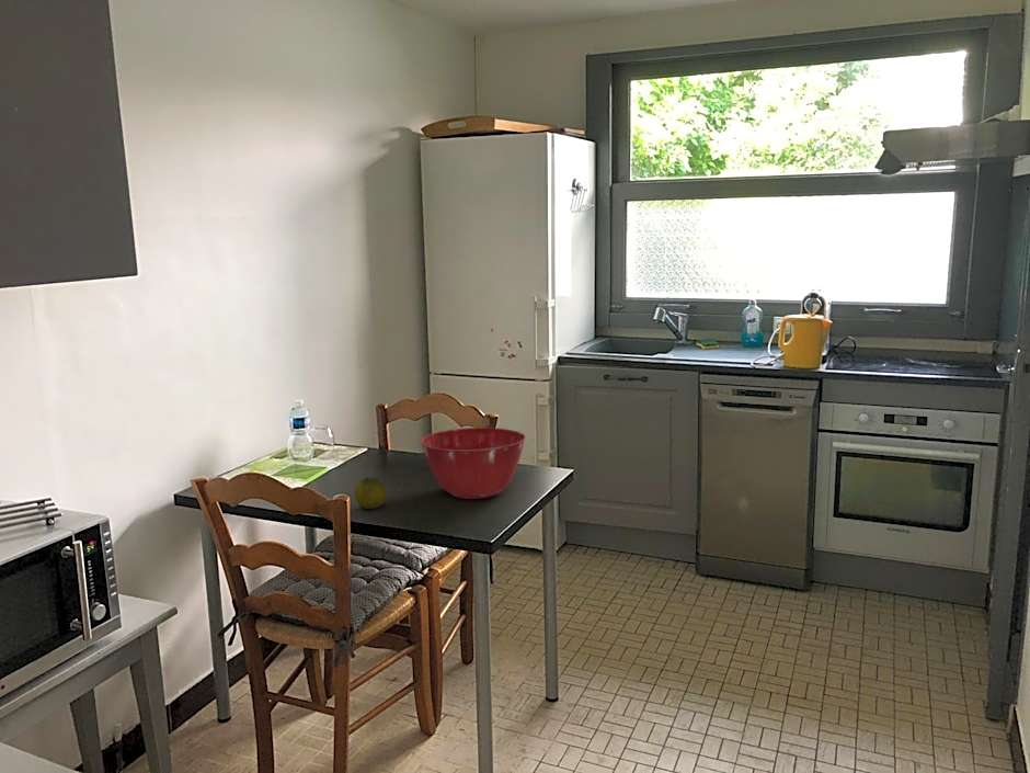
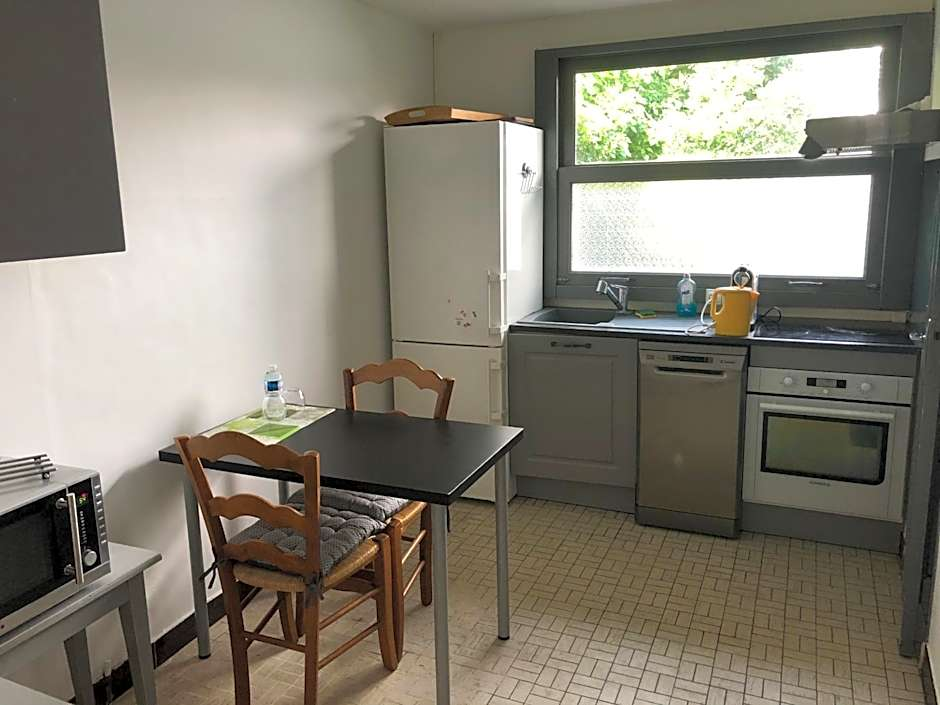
- fruit [353,476,388,510]
- mixing bowl [420,427,527,500]
